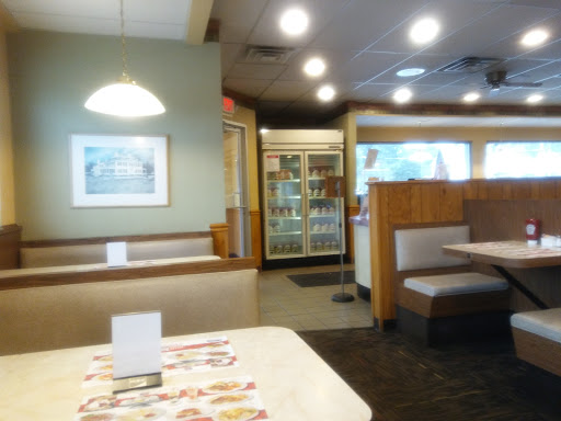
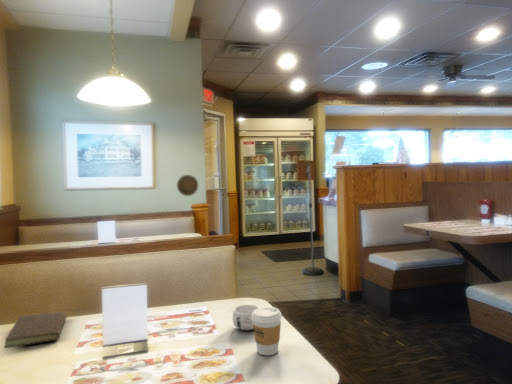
+ mug [232,304,260,331]
+ coffee cup [252,306,283,356]
+ decorative plate [176,174,199,197]
+ book [3,308,81,349]
